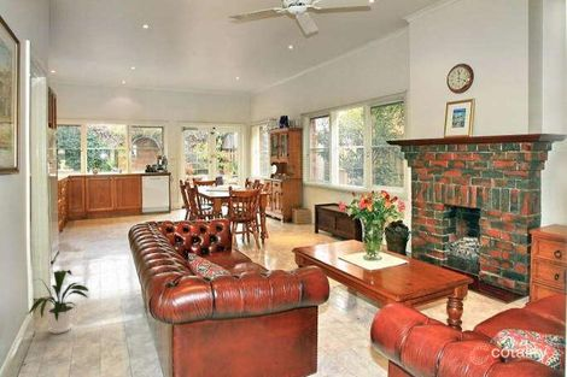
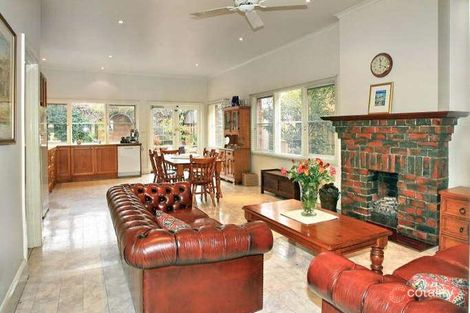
- house plant [27,269,89,335]
